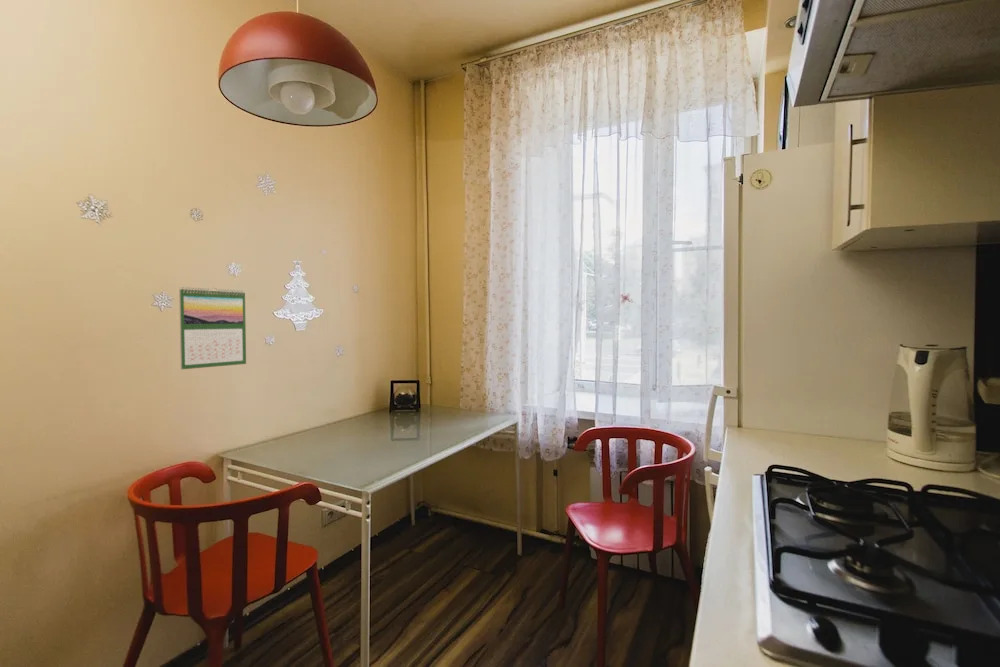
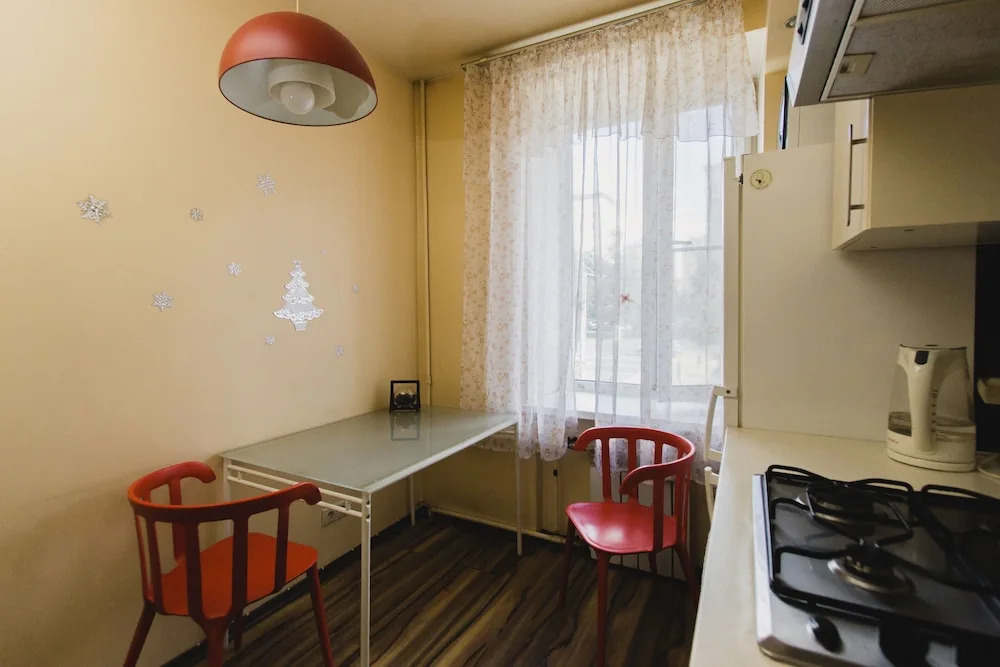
- calendar [178,286,247,370]
